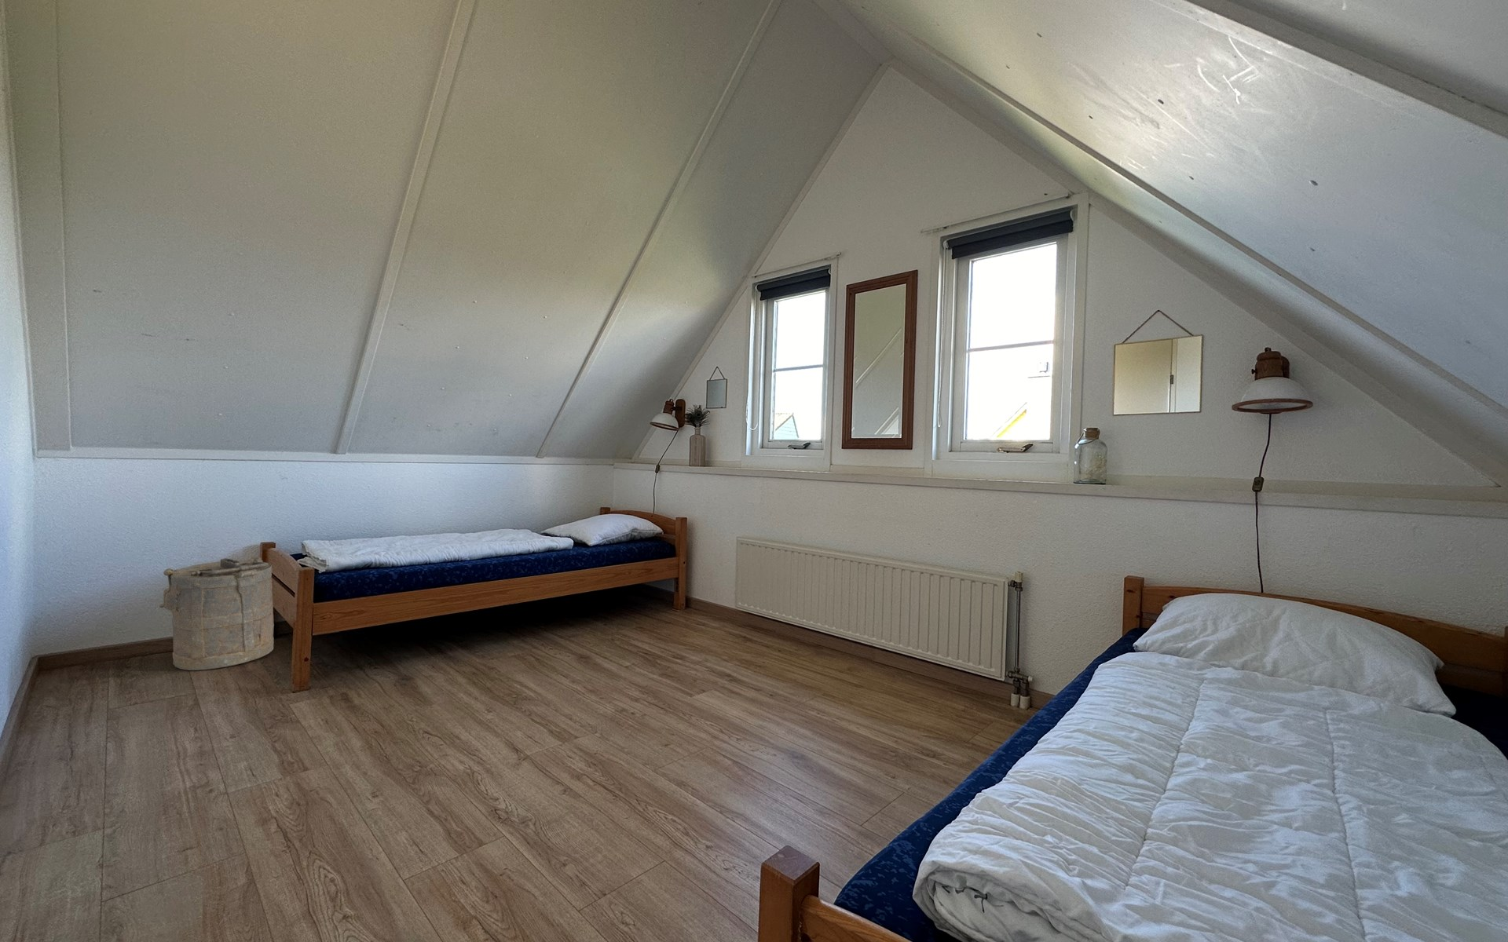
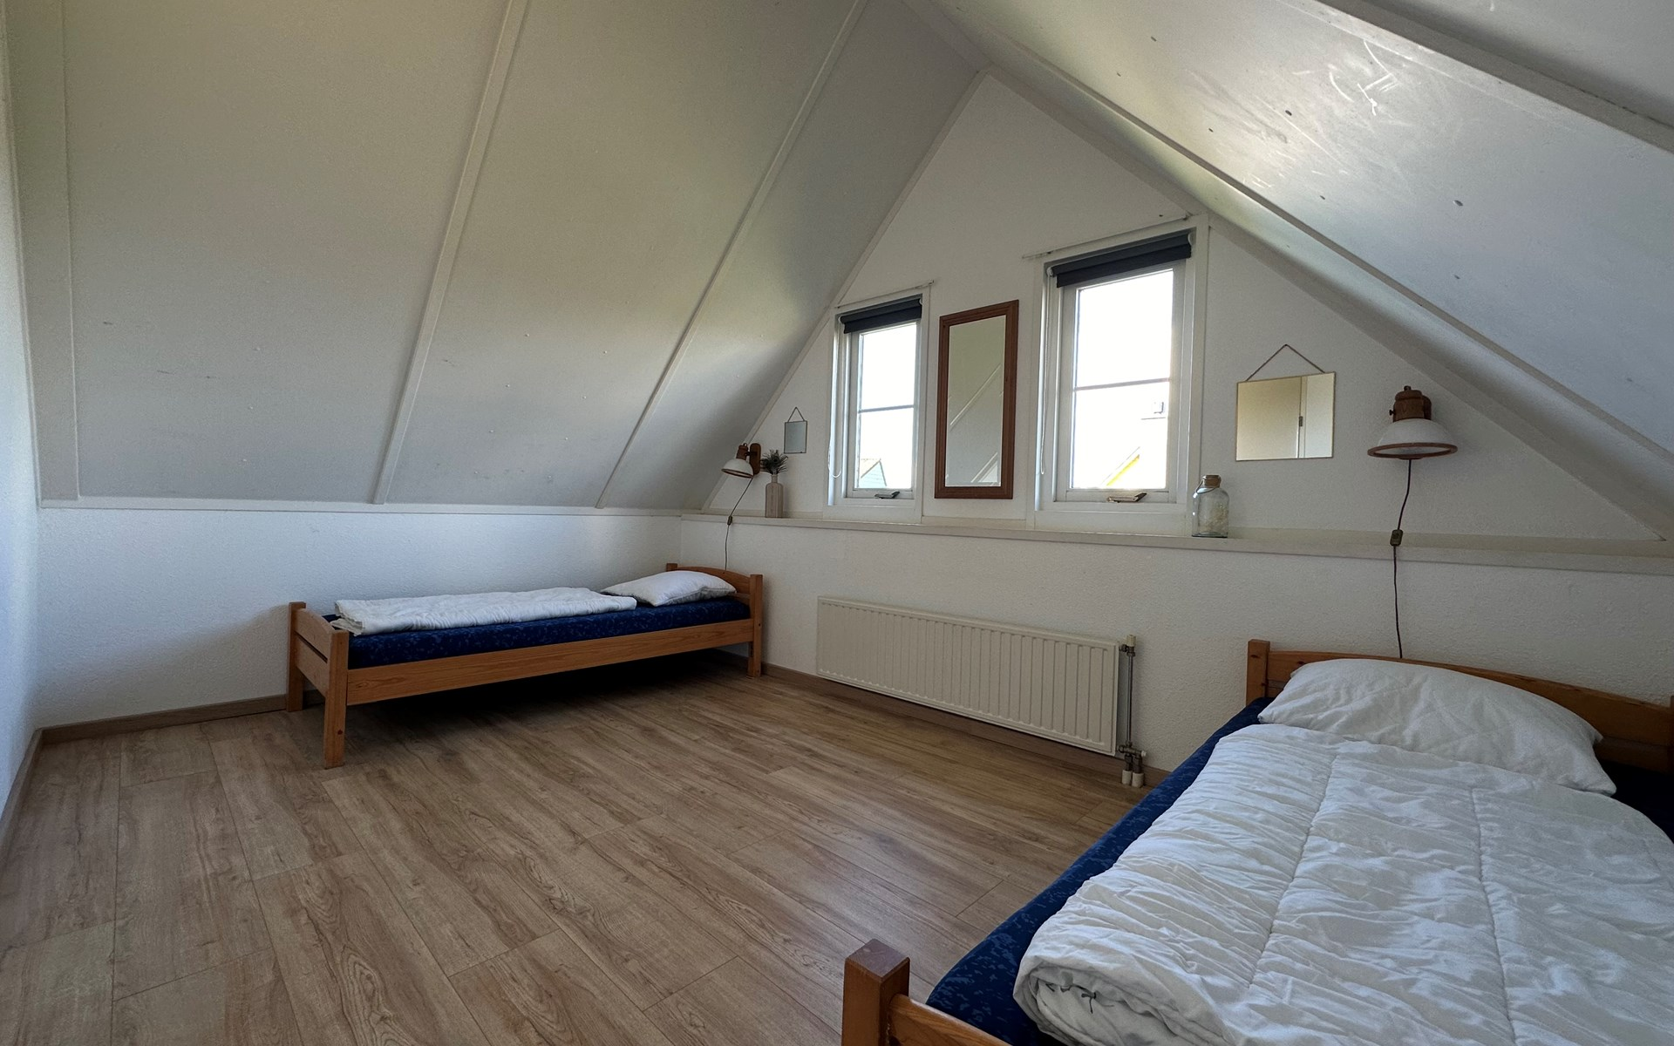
- laundry hamper [159,556,275,671]
